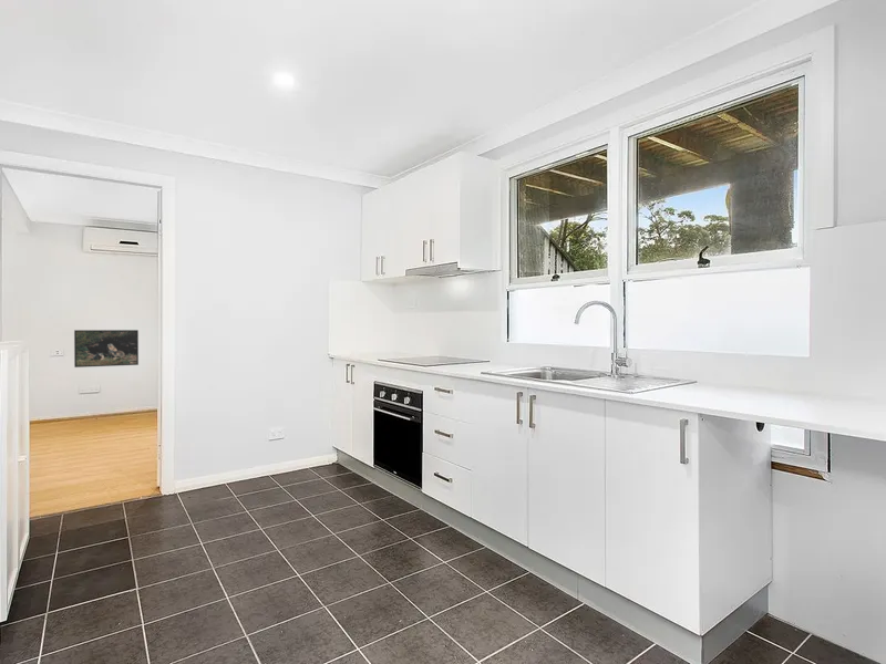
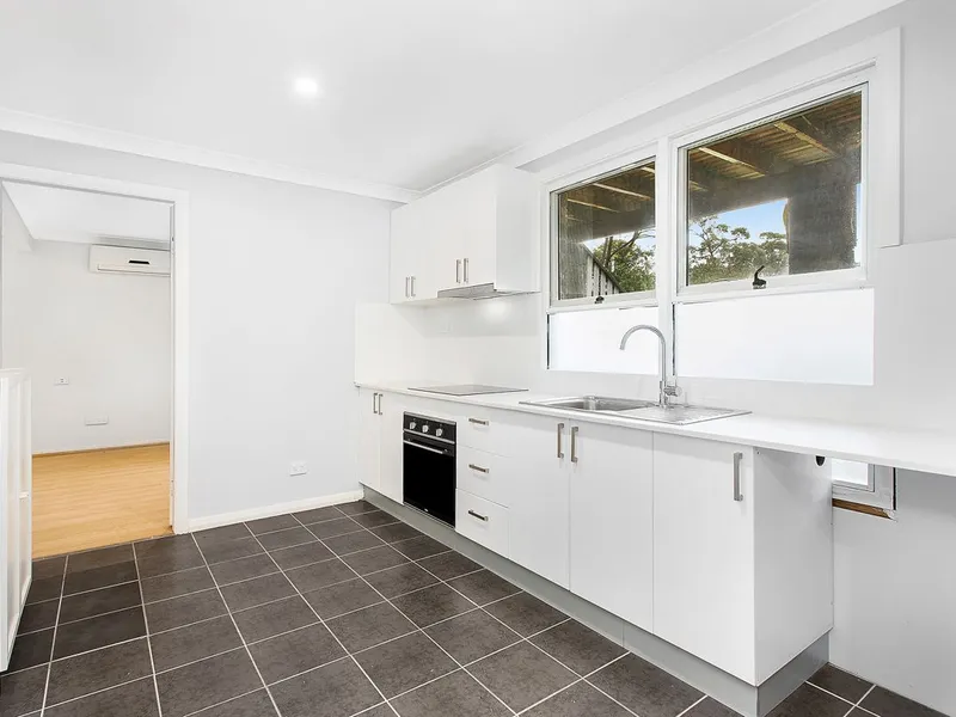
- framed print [73,329,140,369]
